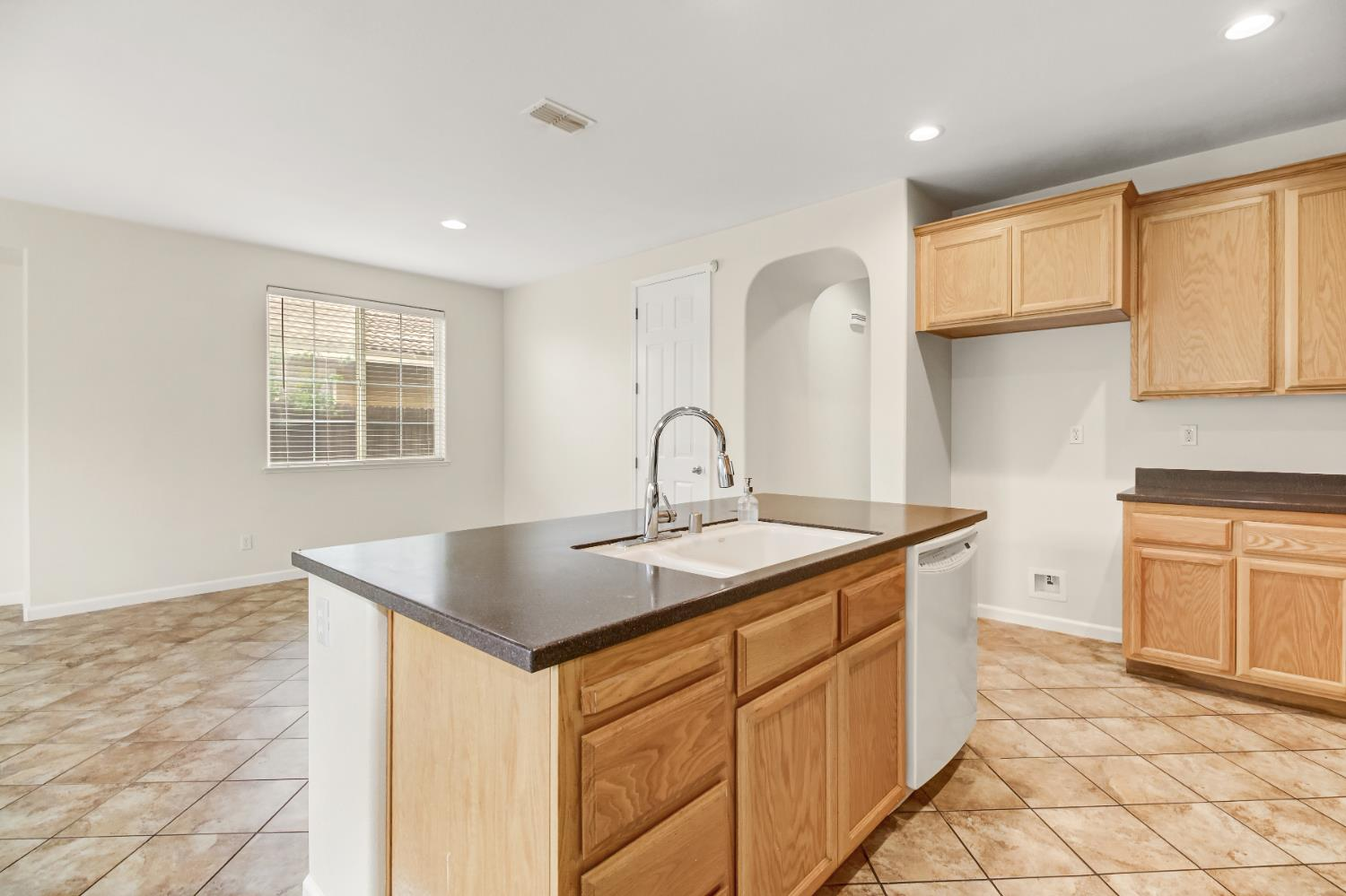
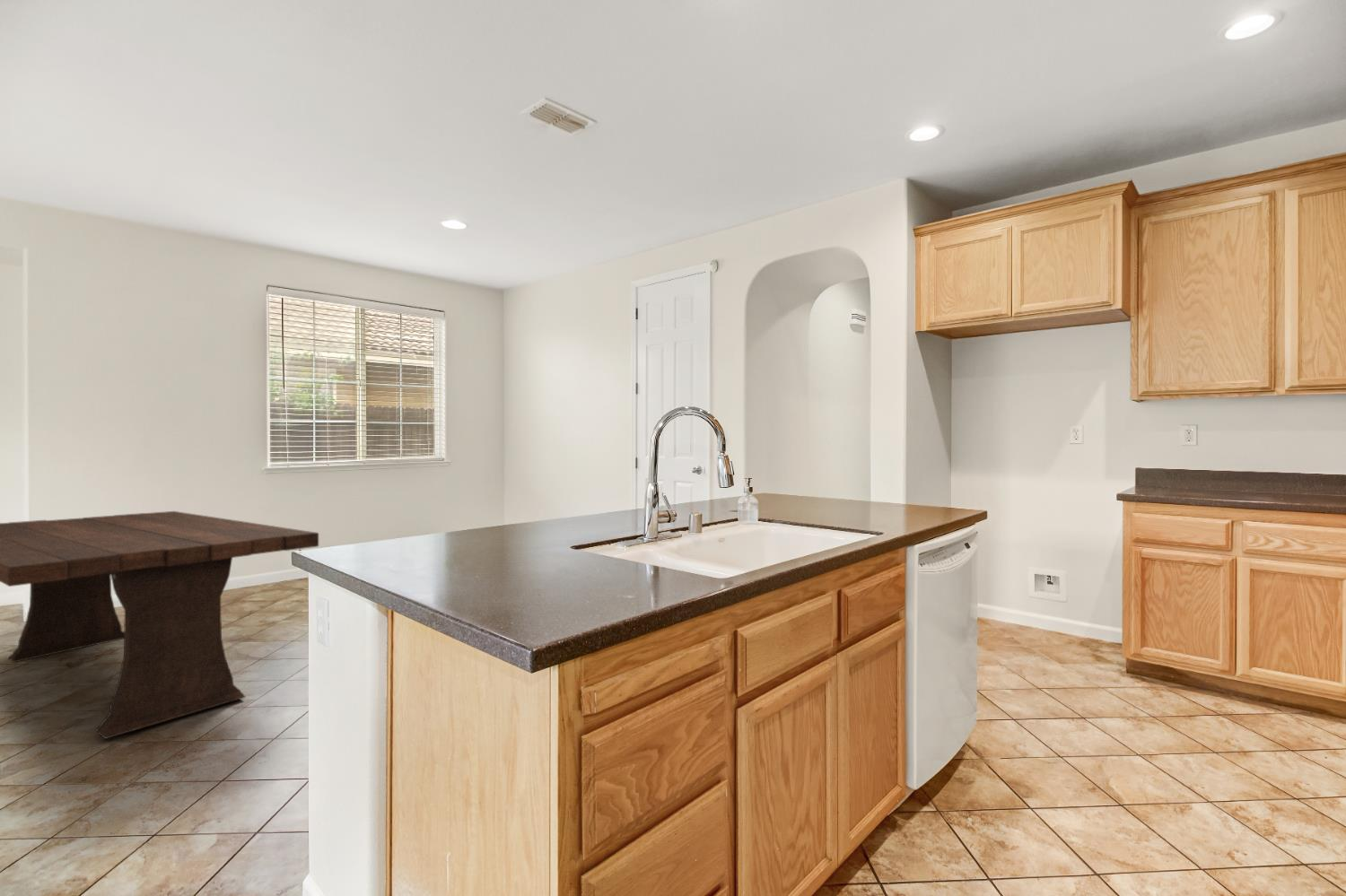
+ dining table [0,510,319,740]
